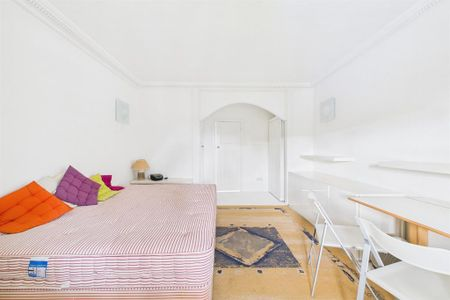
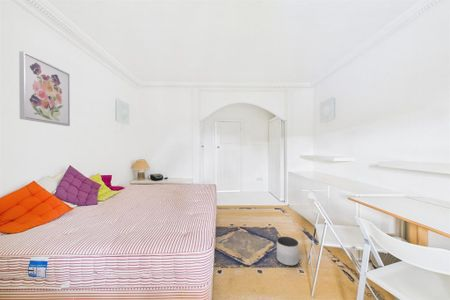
+ wall art [18,50,71,127]
+ planter [276,236,300,267]
